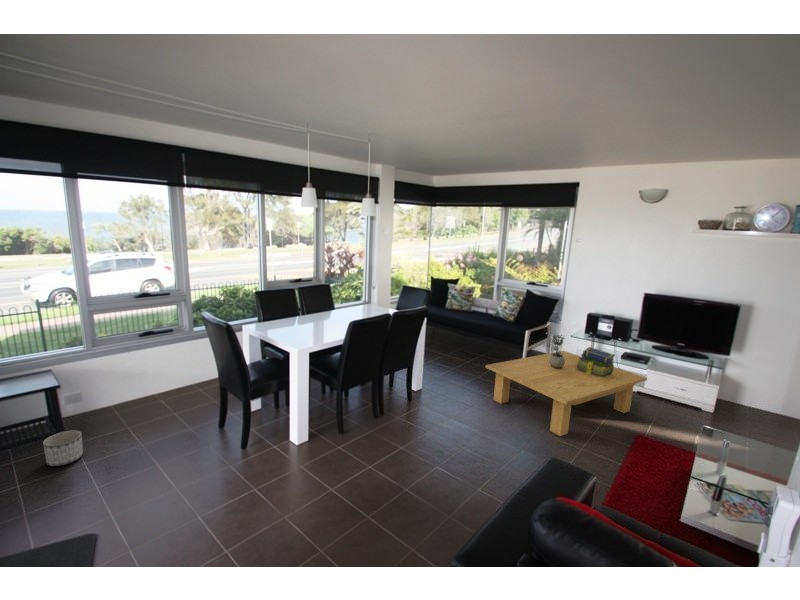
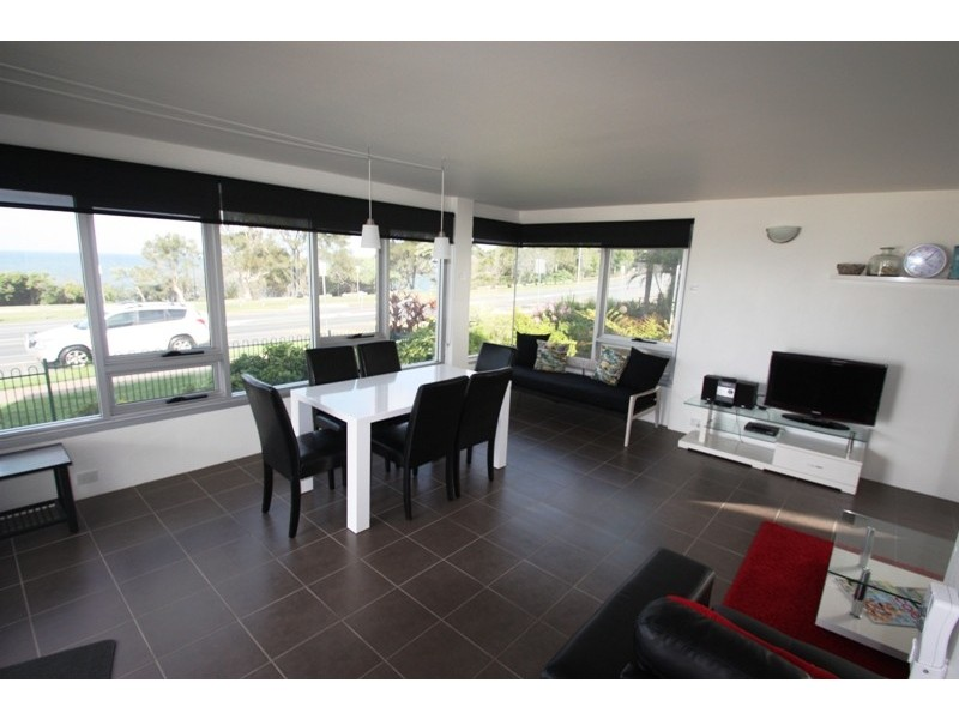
- coffee table [484,350,648,437]
- stack of books [575,346,616,378]
- planter [42,430,84,467]
- potted plant [541,331,568,369]
